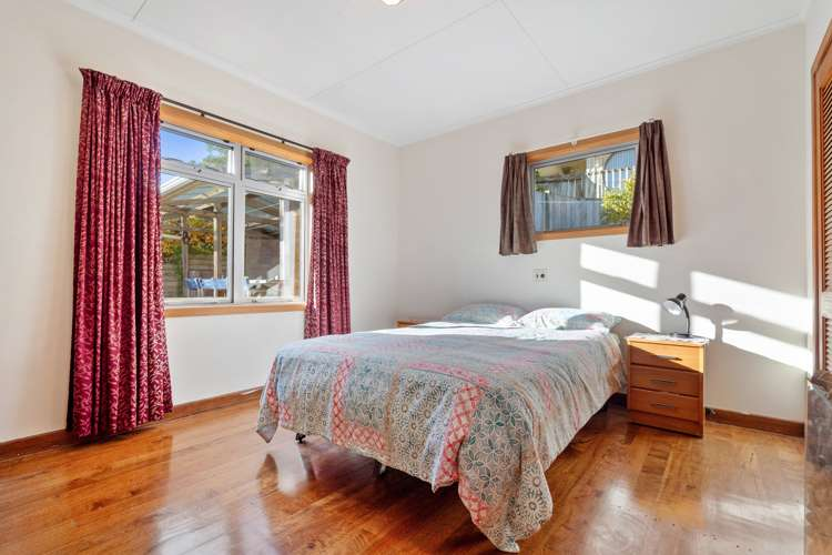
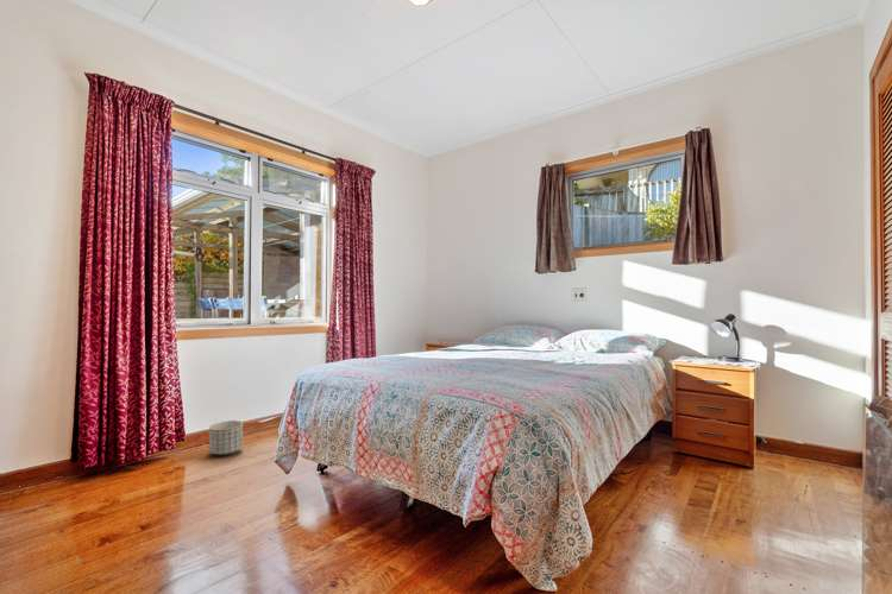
+ planter [208,419,244,456]
